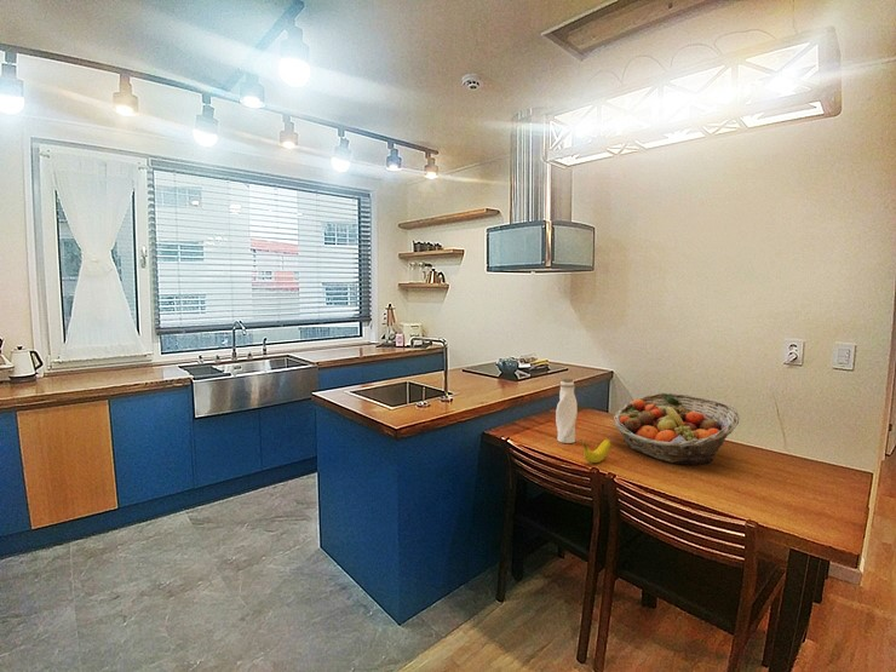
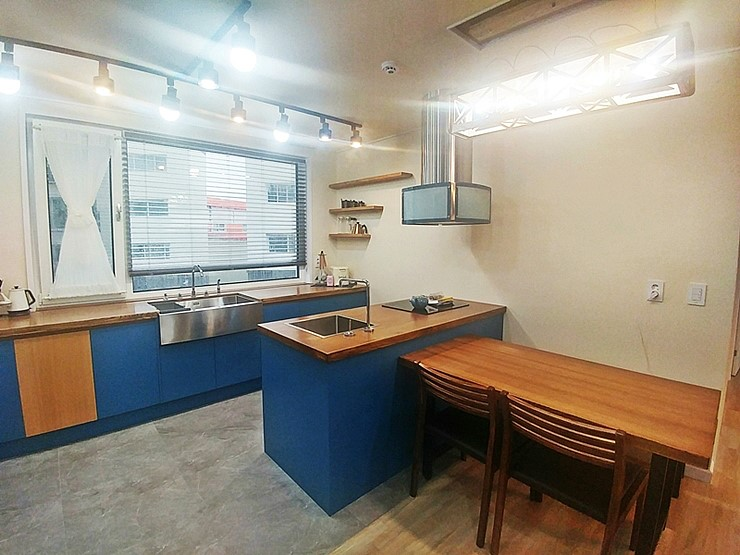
- fruit basket [613,392,741,465]
- banana [582,437,611,464]
- water bottle [555,377,579,444]
